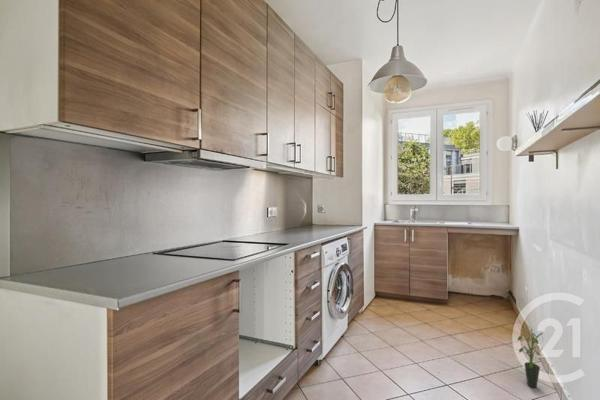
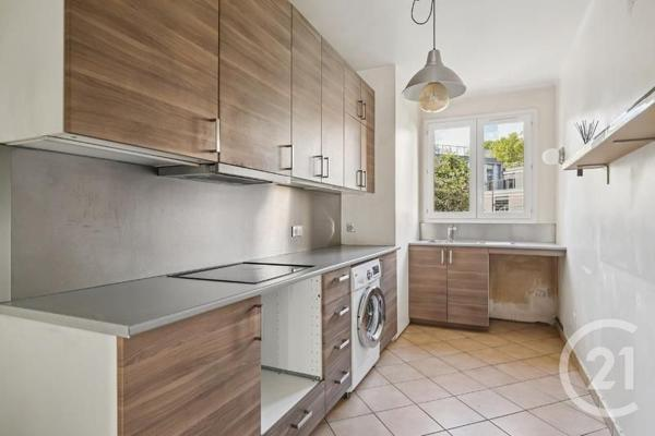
- potted plant [517,327,545,389]
